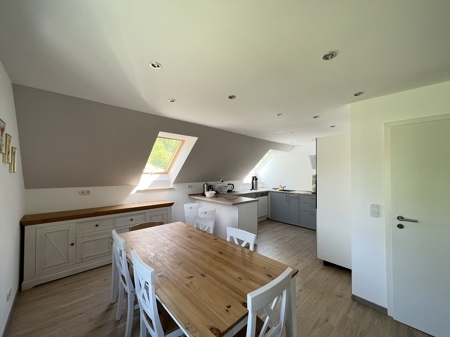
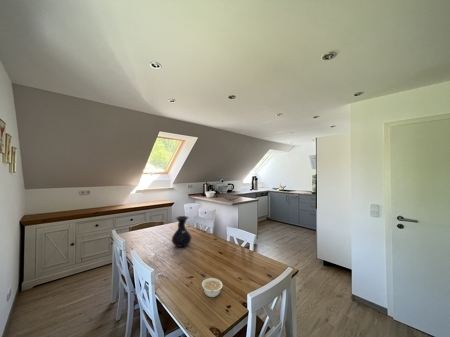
+ vase [171,215,192,248]
+ legume [201,277,224,298]
